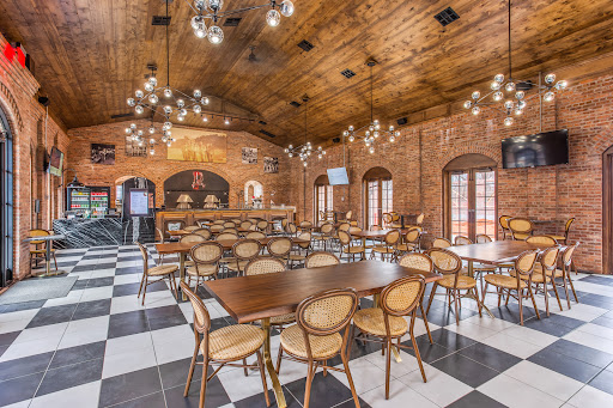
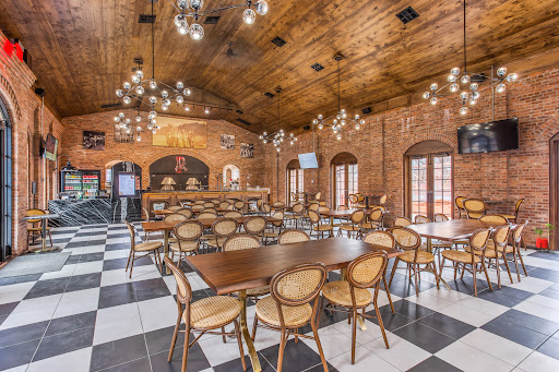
+ house plant [532,223,557,253]
